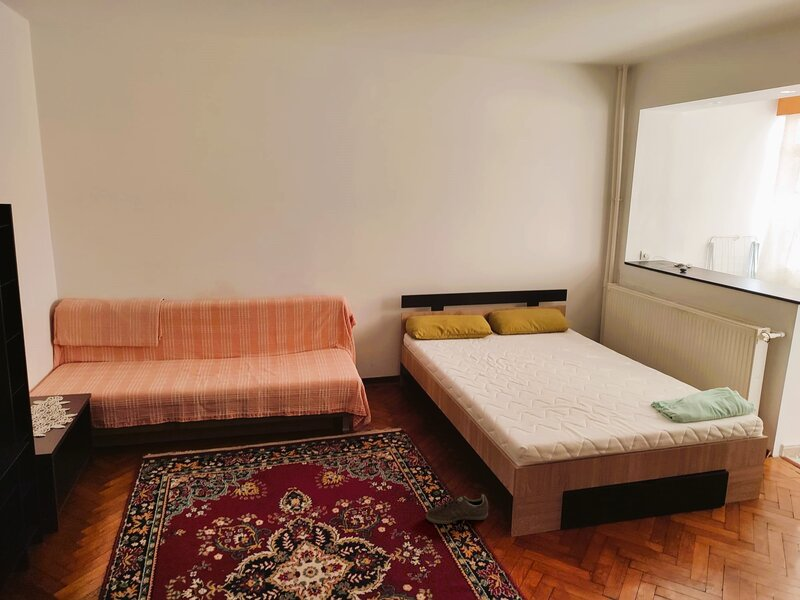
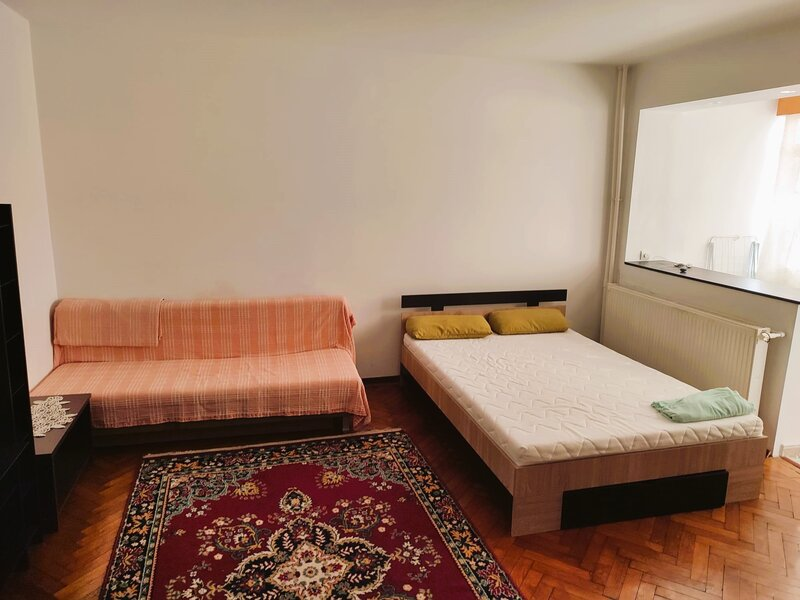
- sneaker [425,493,489,525]
